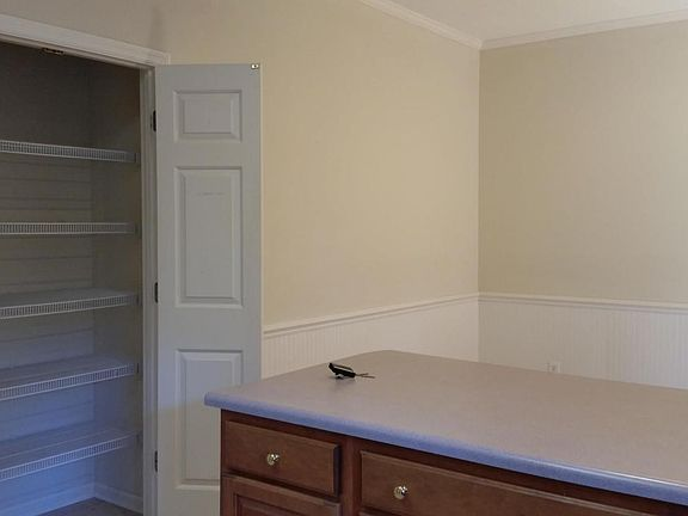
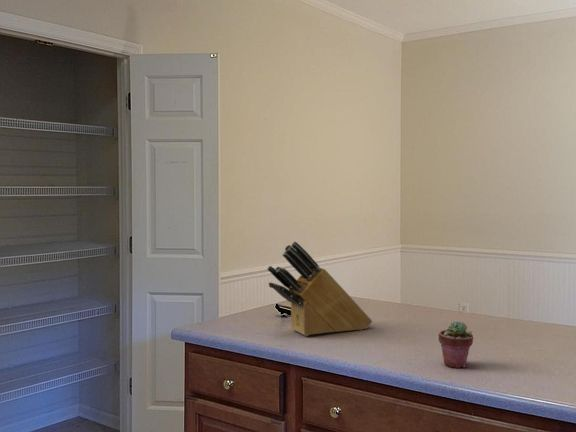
+ knife block [266,241,373,337]
+ potted succulent [438,320,474,369]
